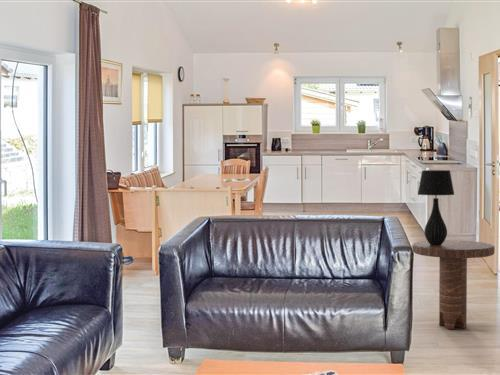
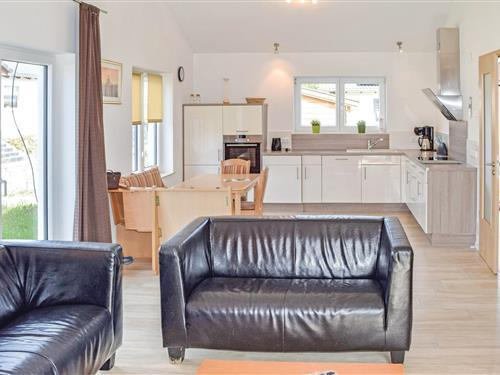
- table lamp [417,169,456,246]
- side table [411,239,496,330]
